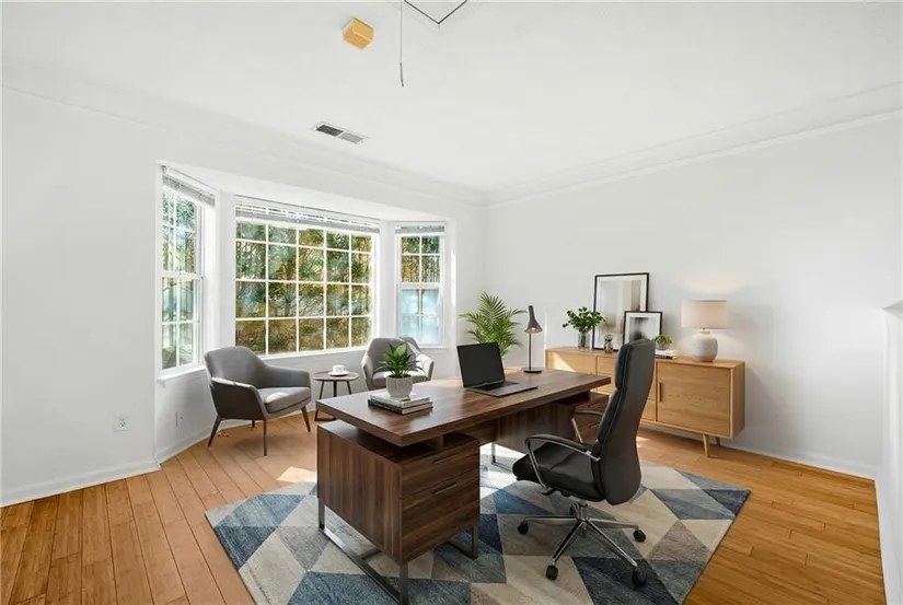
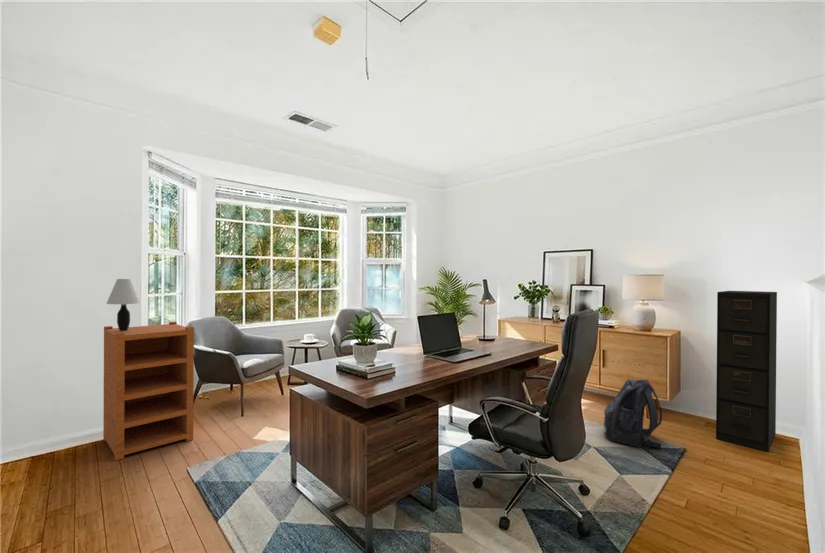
+ cupboard [102,321,195,461]
+ filing cabinet [715,290,778,453]
+ table lamp [105,278,141,331]
+ backpack [603,378,663,450]
